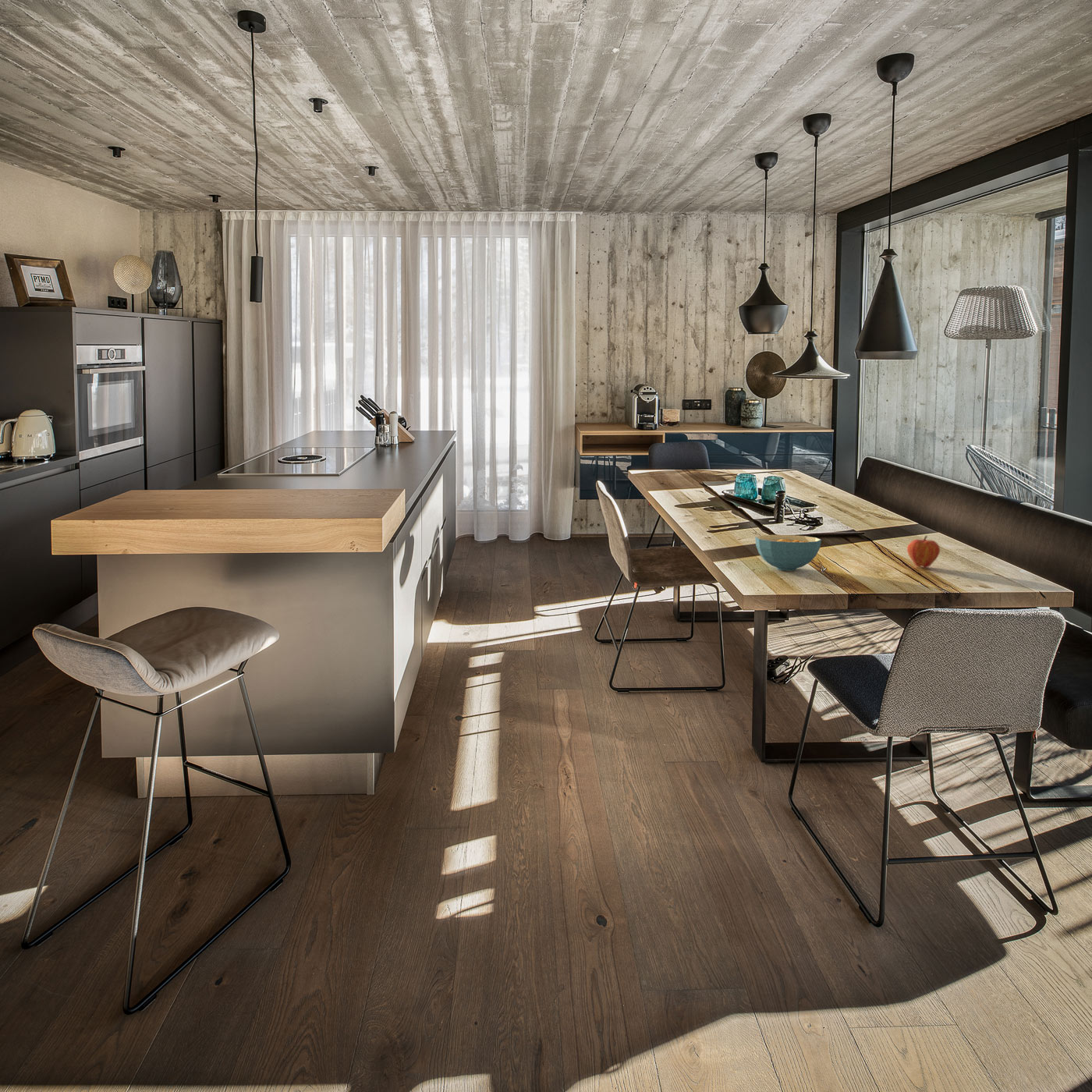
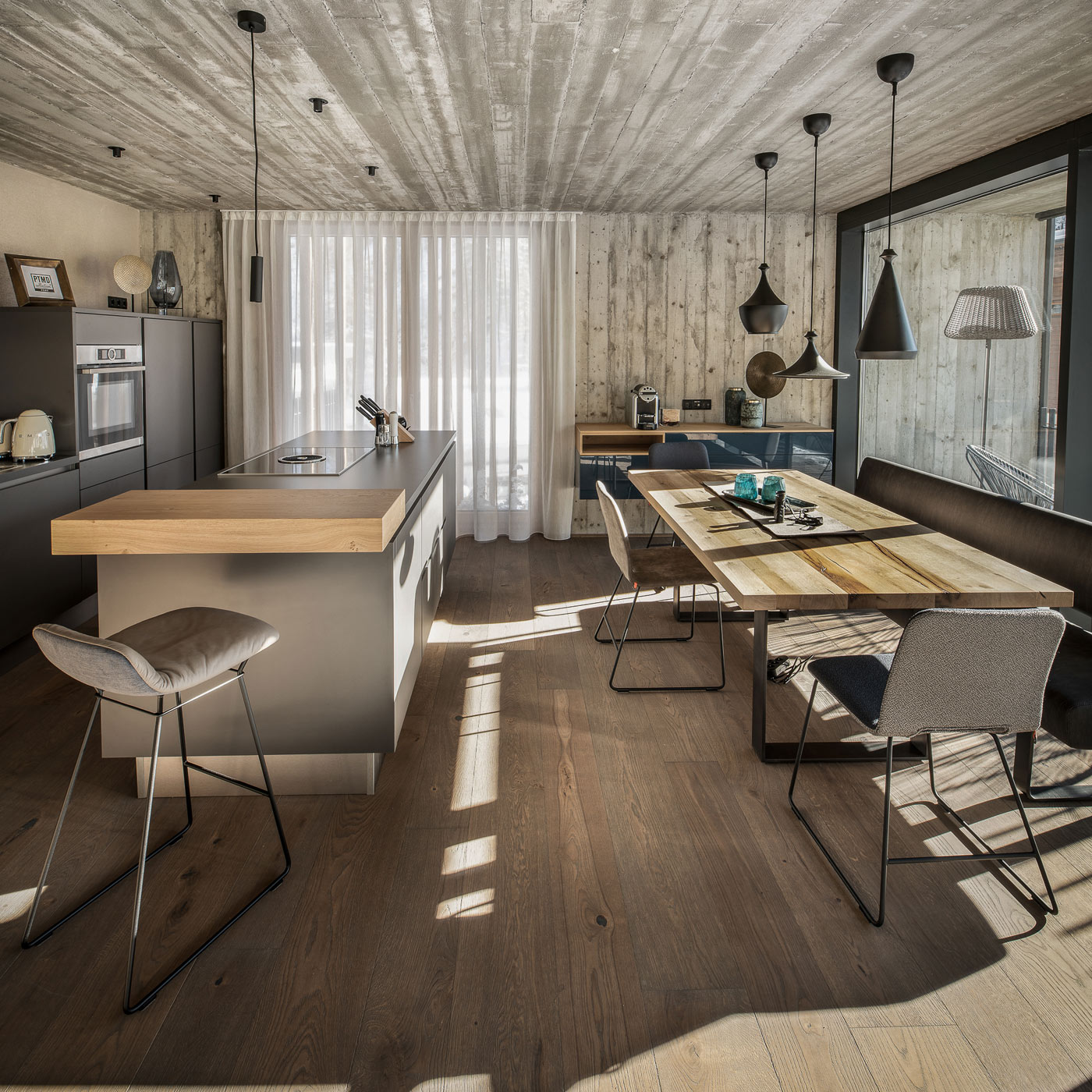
- fruit [906,535,941,569]
- cereal bowl [754,534,822,572]
